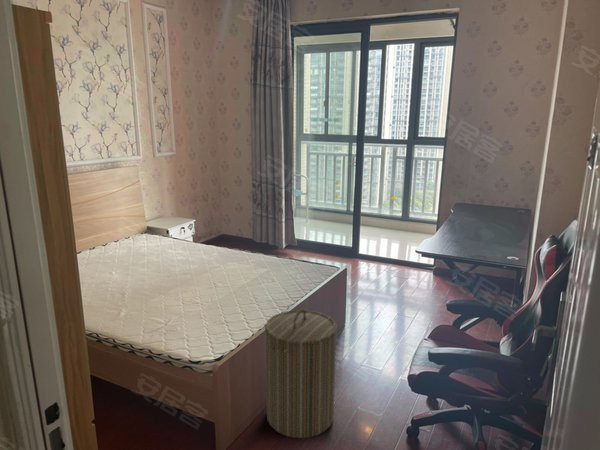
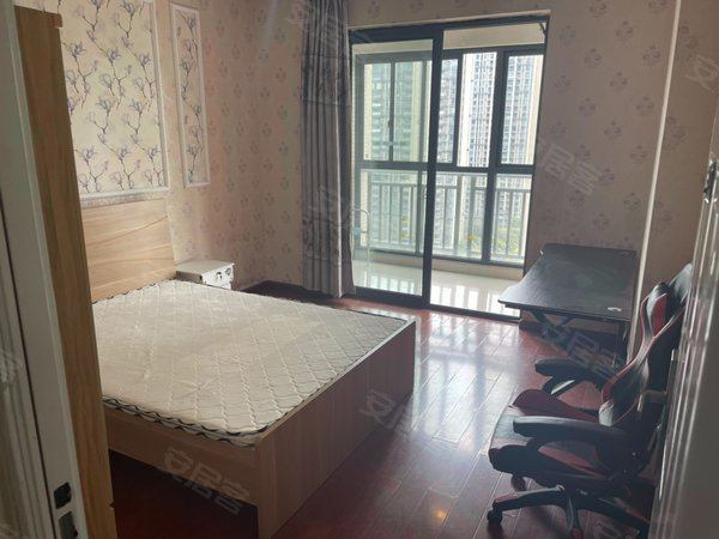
- laundry hamper [264,308,338,439]
